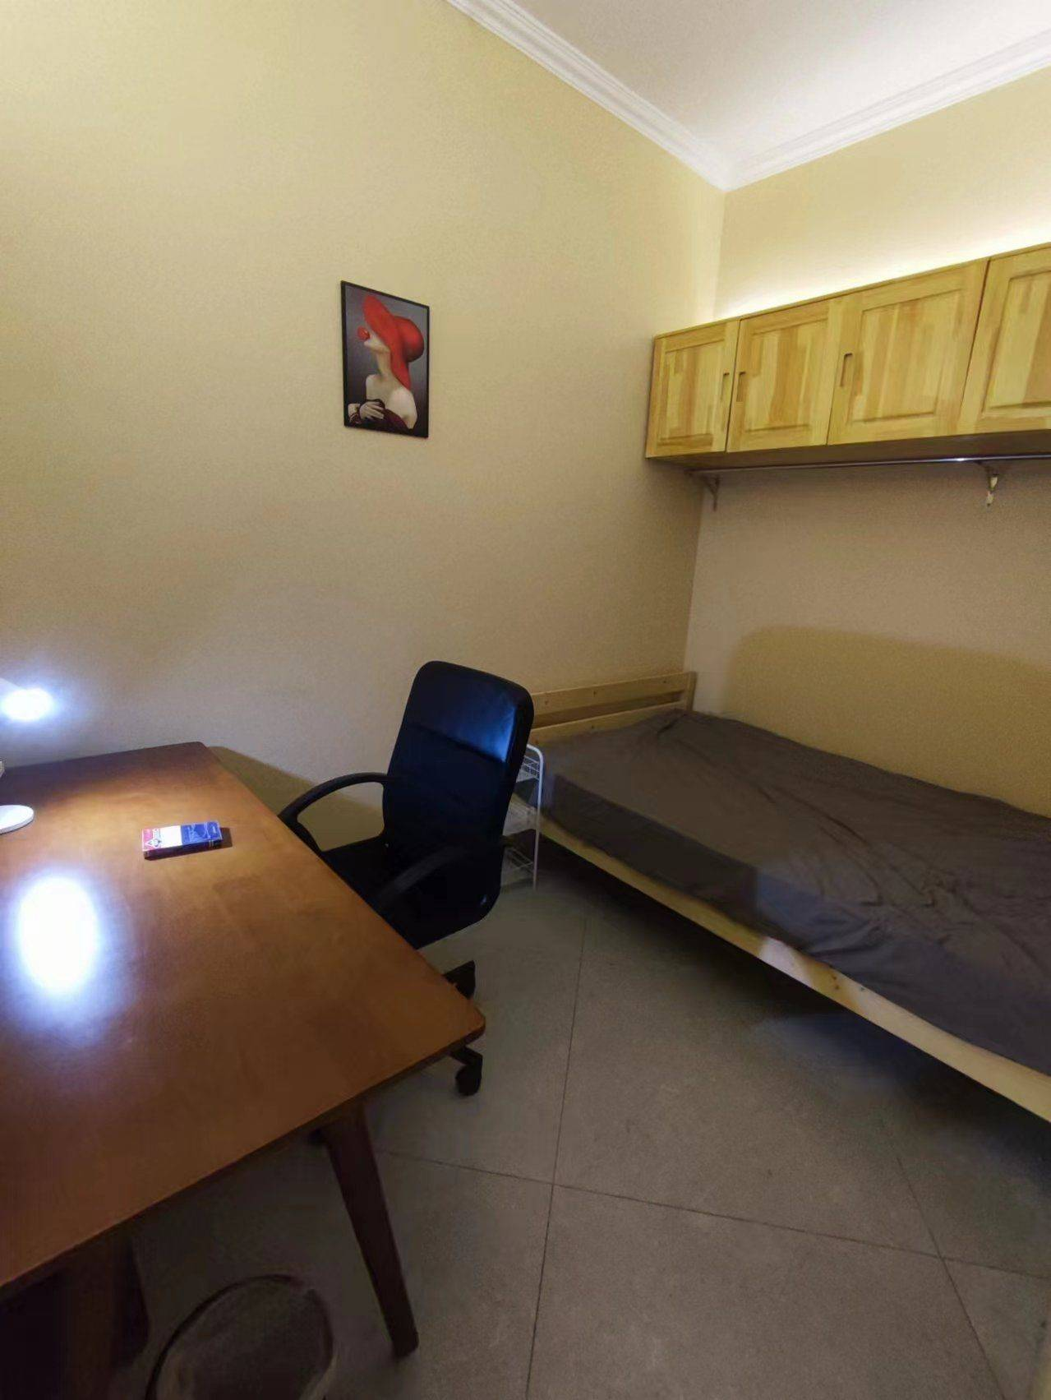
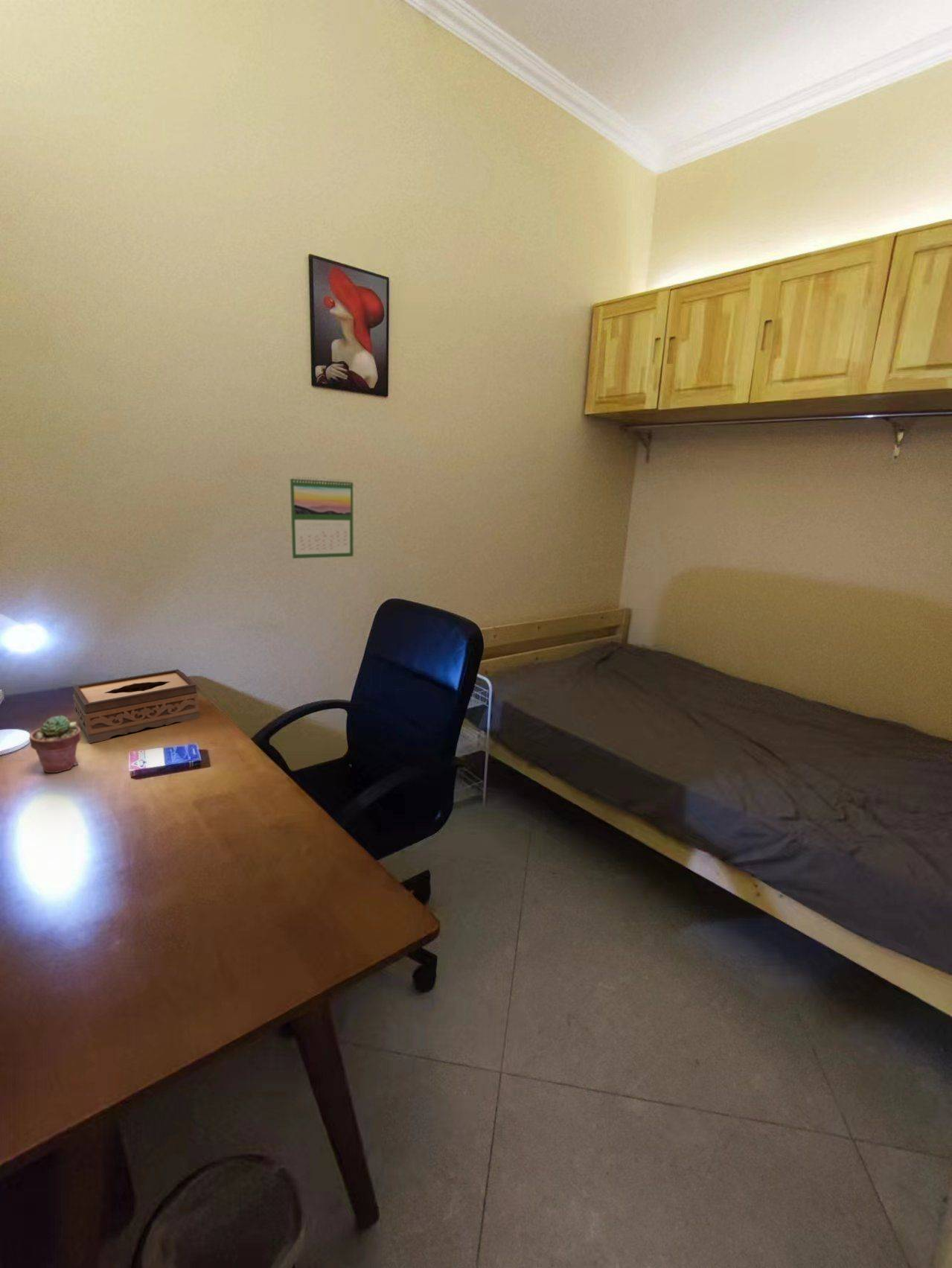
+ calendar [290,476,354,559]
+ potted succulent [29,715,82,774]
+ tissue box [72,669,200,744]
